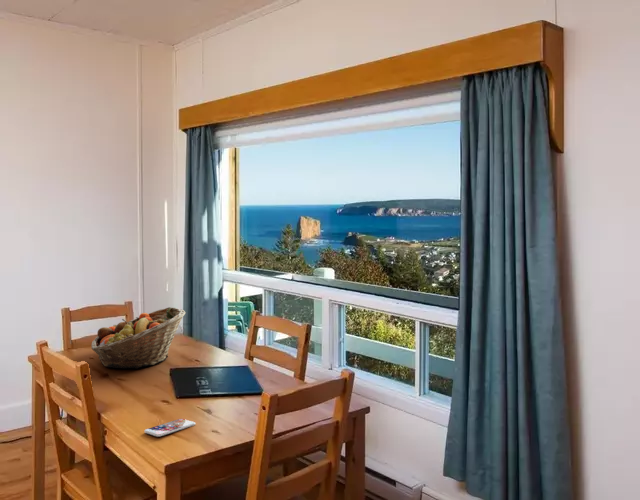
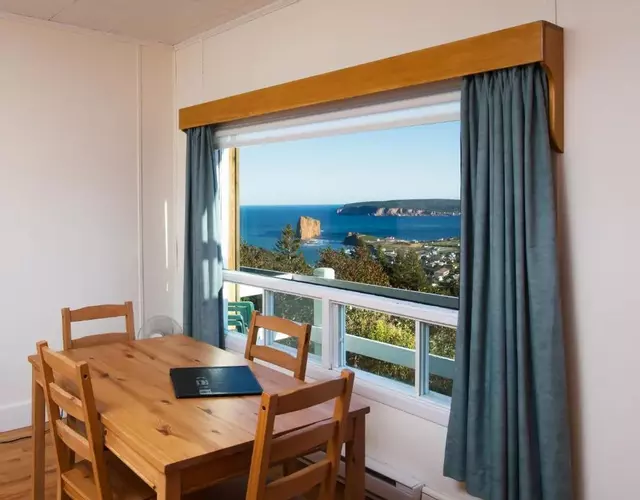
- fruit basket [90,306,187,369]
- smartphone [143,418,196,438]
